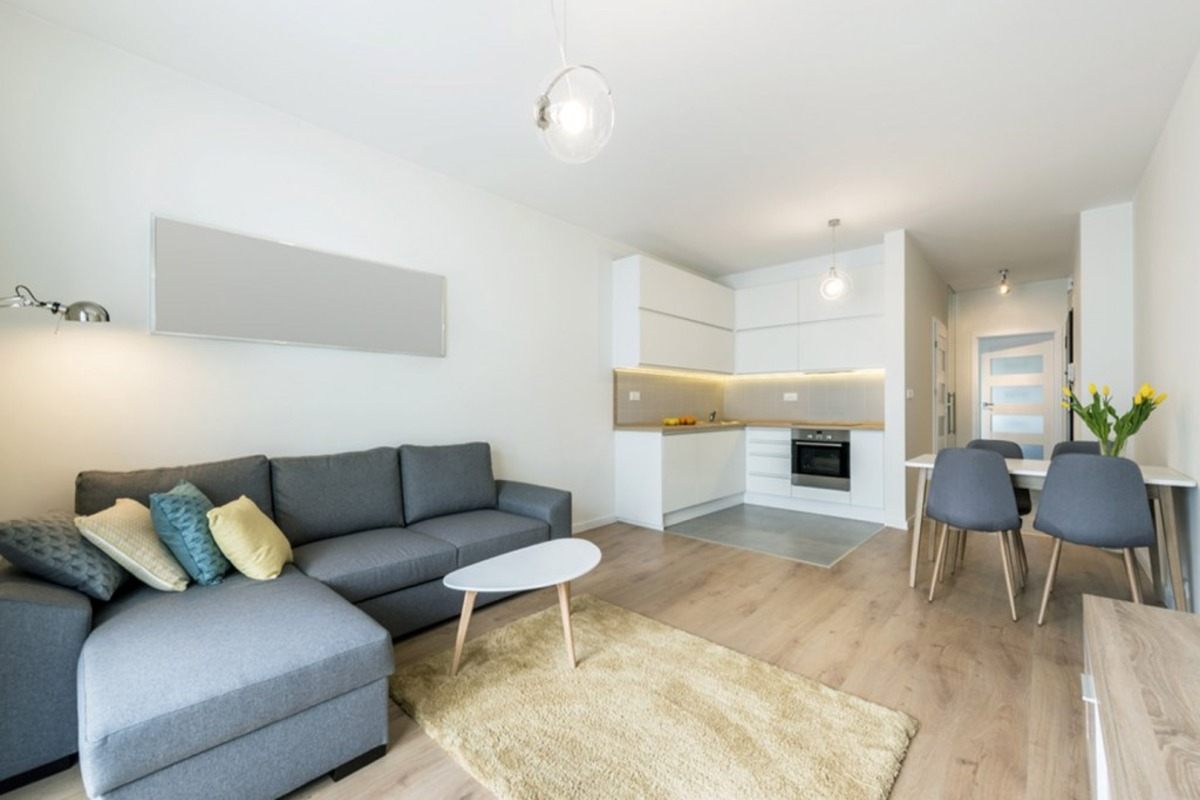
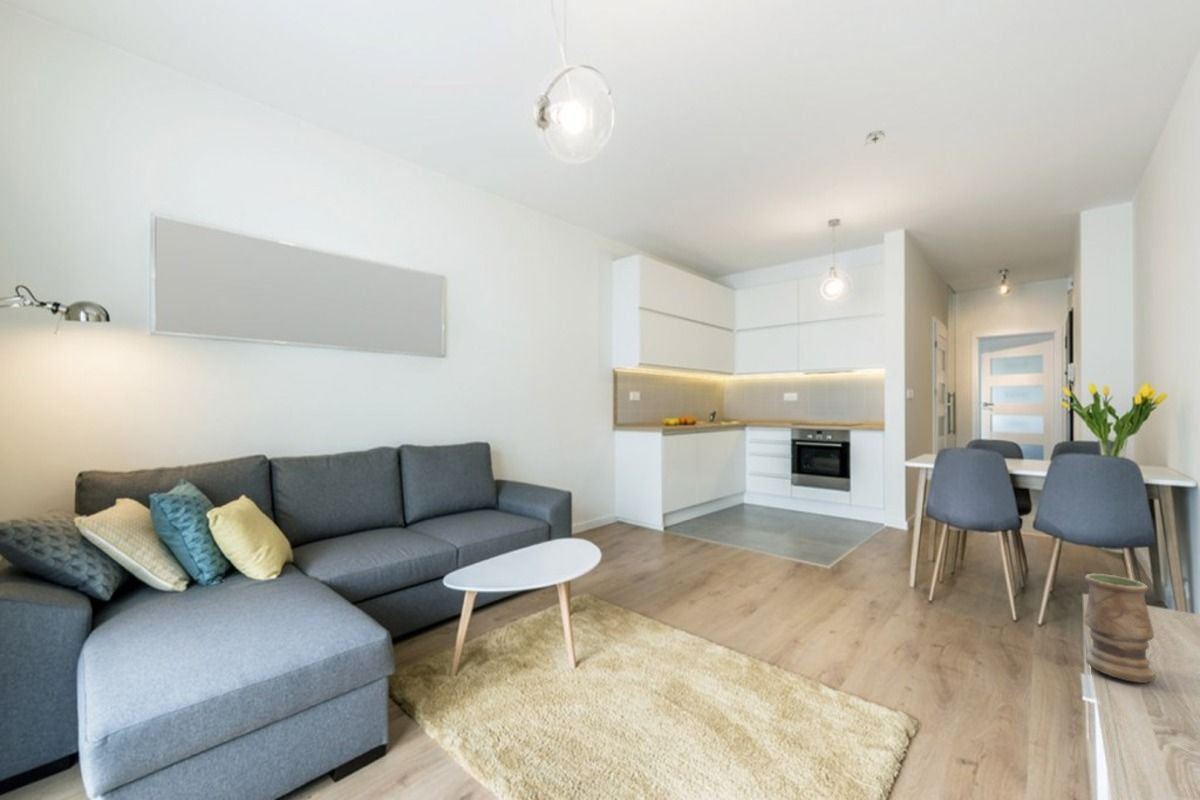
+ smoke detector [862,129,887,148]
+ vase [1083,572,1157,684]
